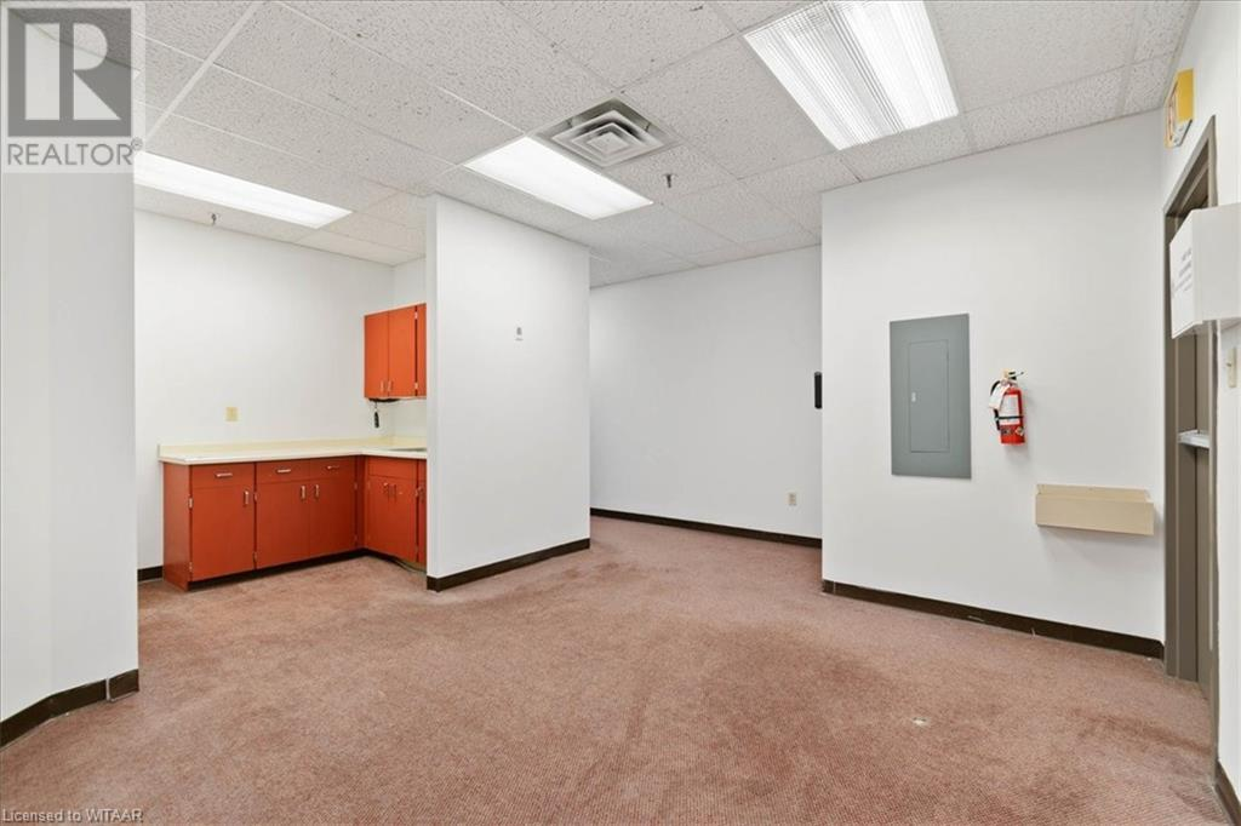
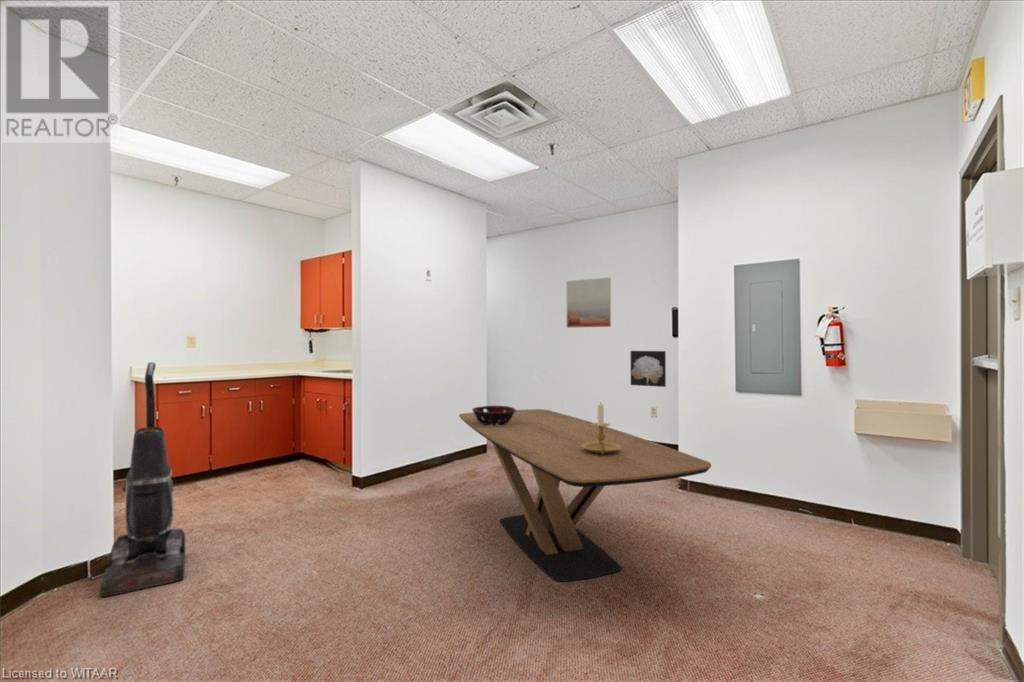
+ decorative bowl [471,405,517,425]
+ wall art [566,276,612,329]
+ vacuum cleaner [99,361,187,598]
+ candle holder [581,401,621,454]
+ wall art [630,350,667,388]
+ dining table [458,408,712,583]
